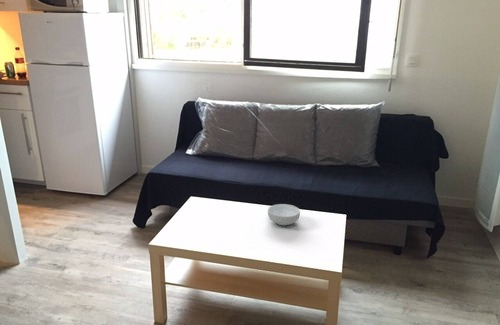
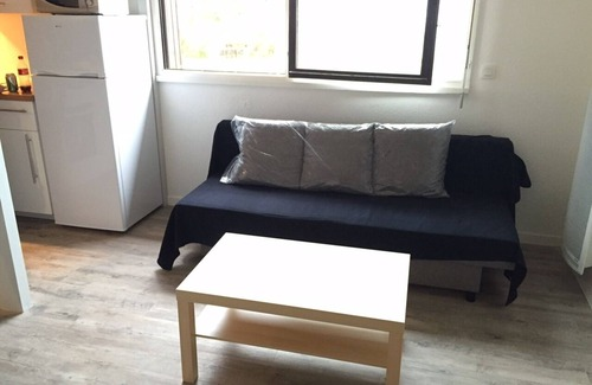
- cereal bowl [267,203,301,226]
